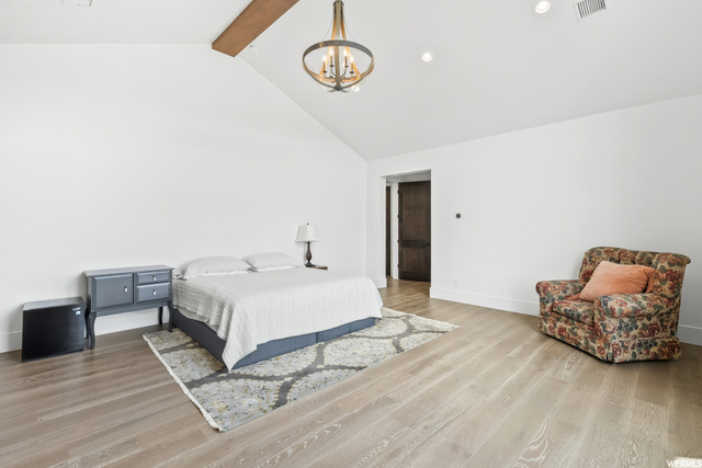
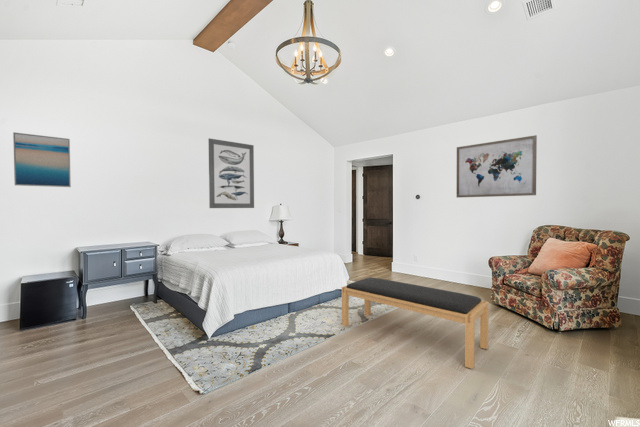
+ bench [341,276,490,370]
+ wall art [208,137,255,209]
+ wall art [12,131,72,188]
+ wall art [456,134,538,199]
